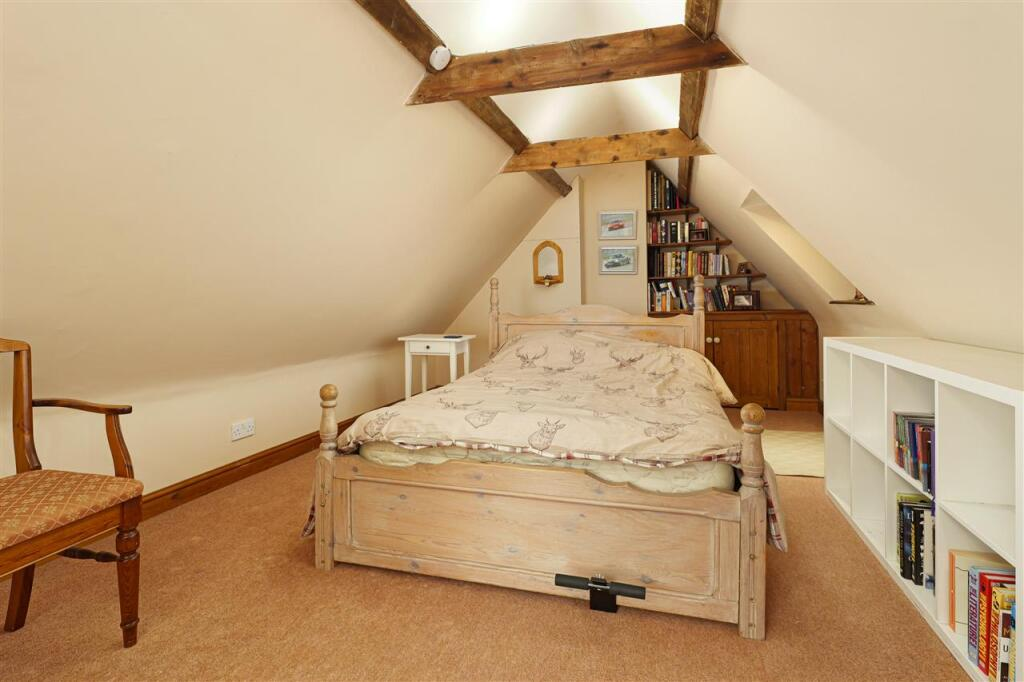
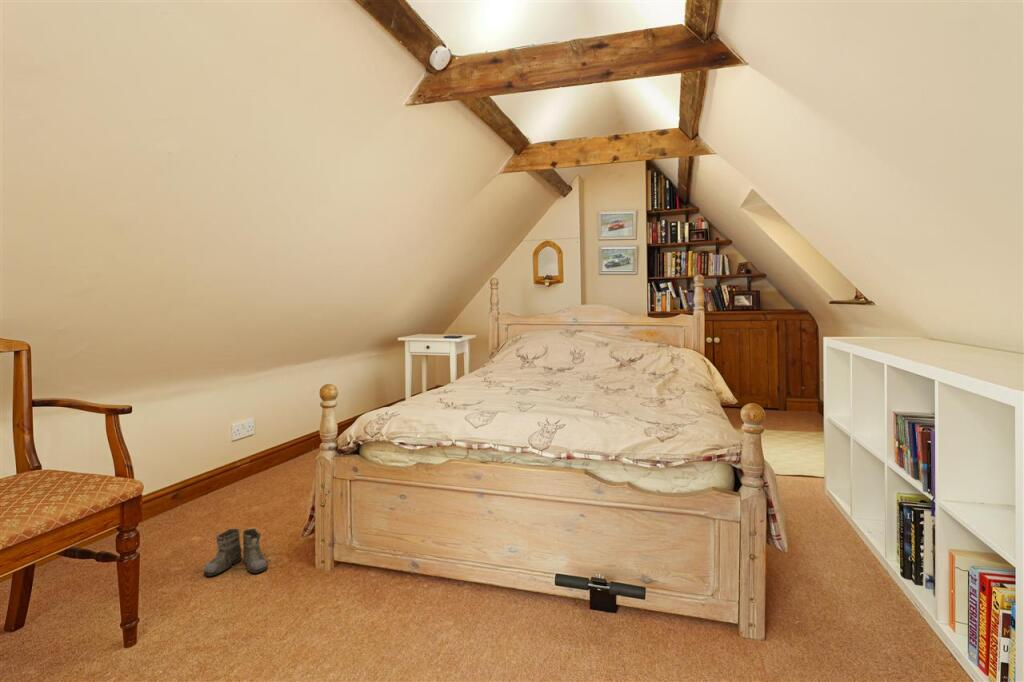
+ boots [203,528,270,577]
